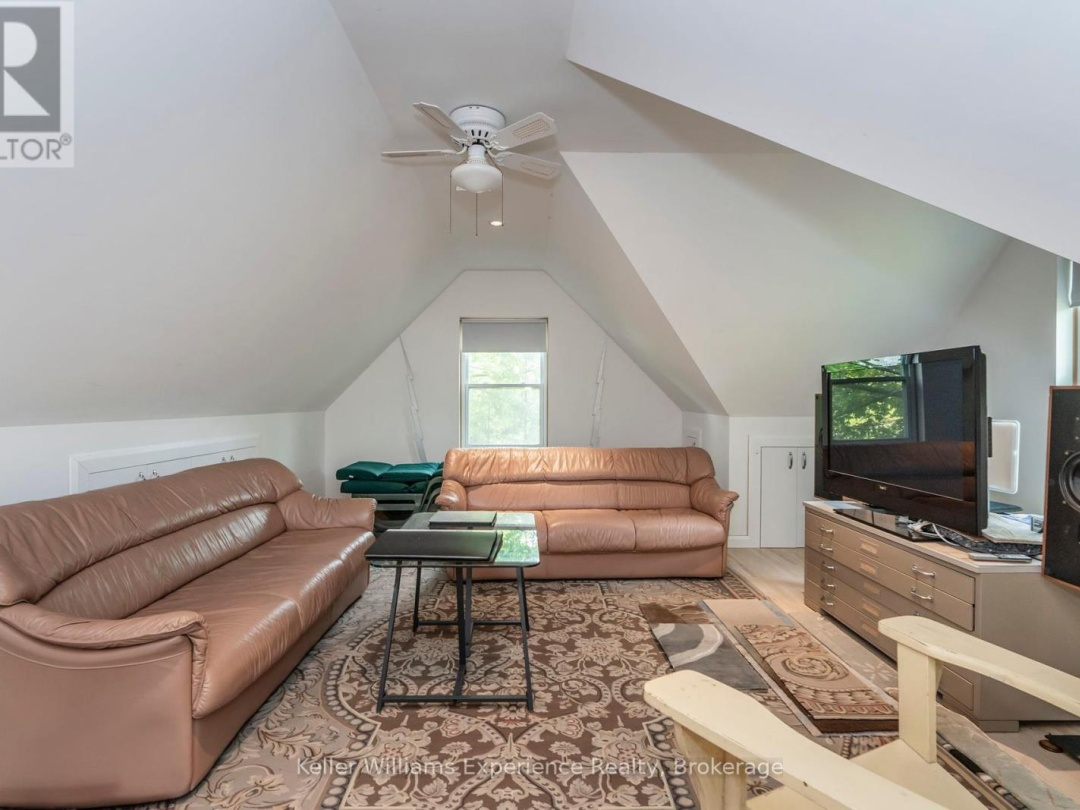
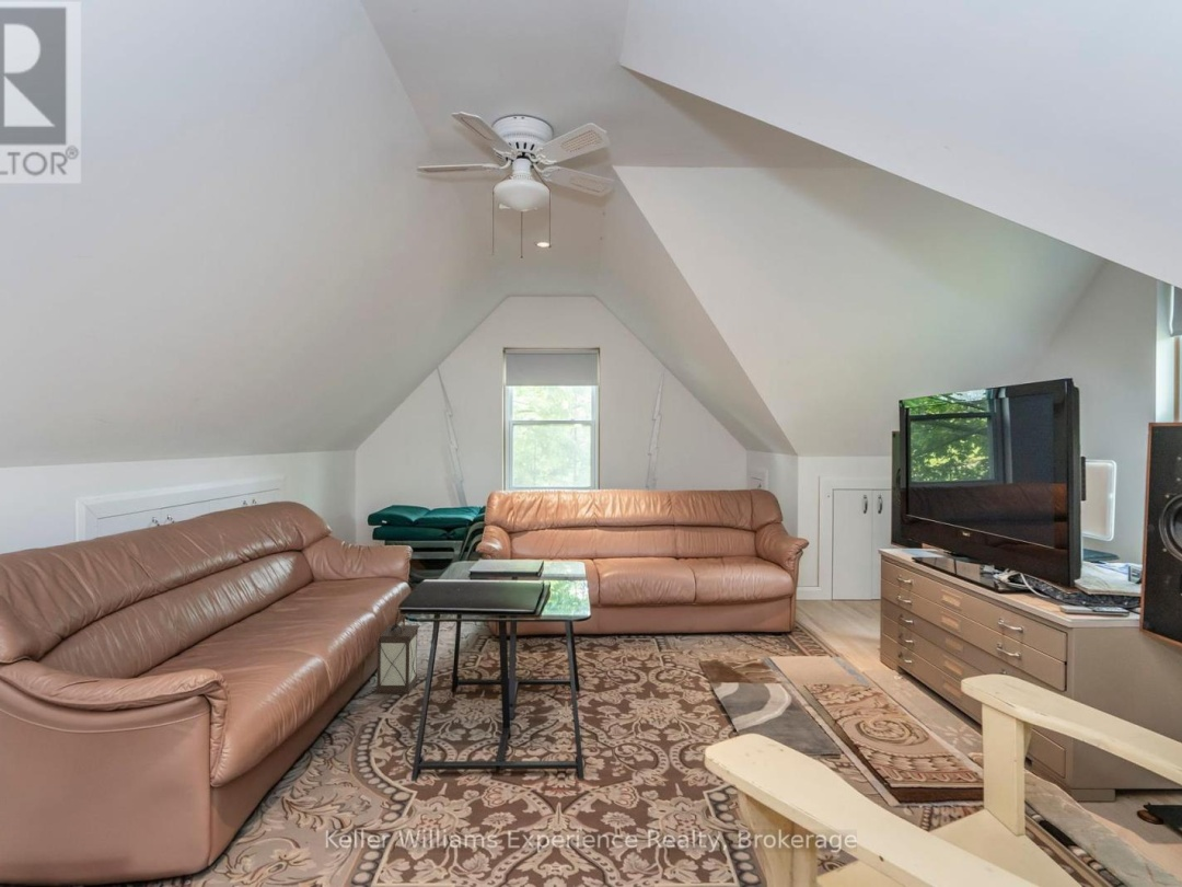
+ lantern [374,610,421,694]
